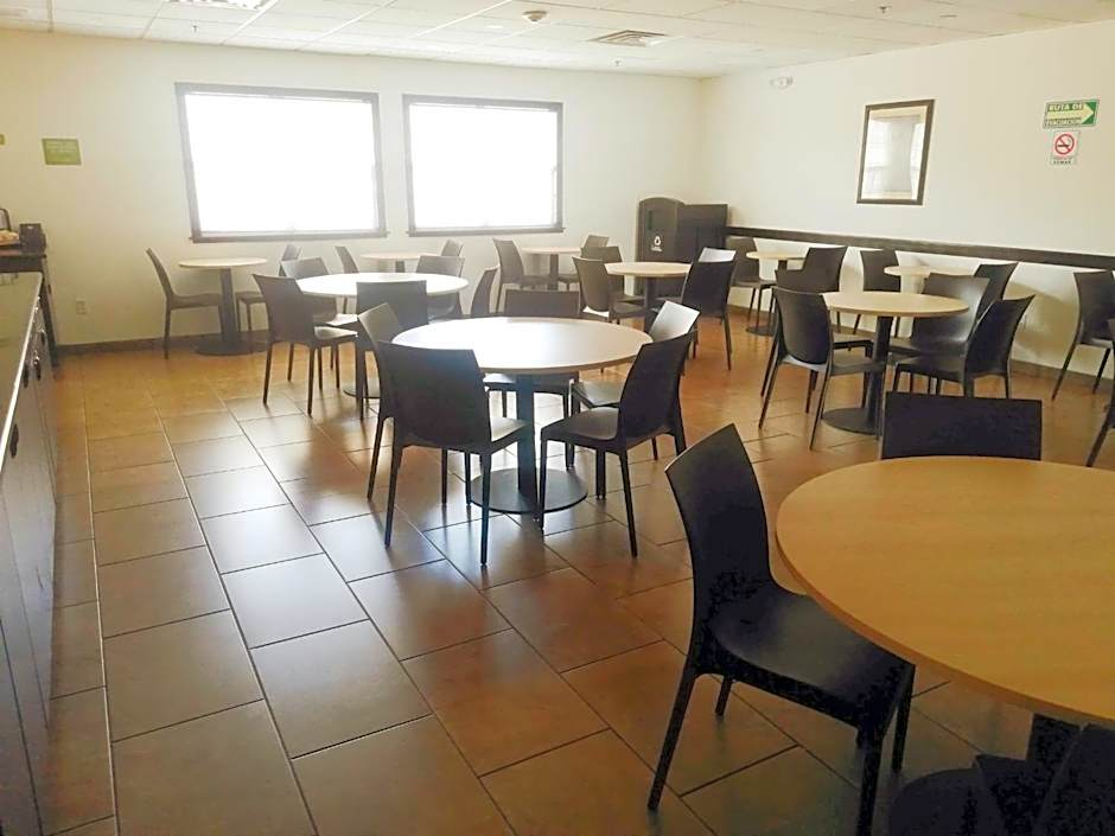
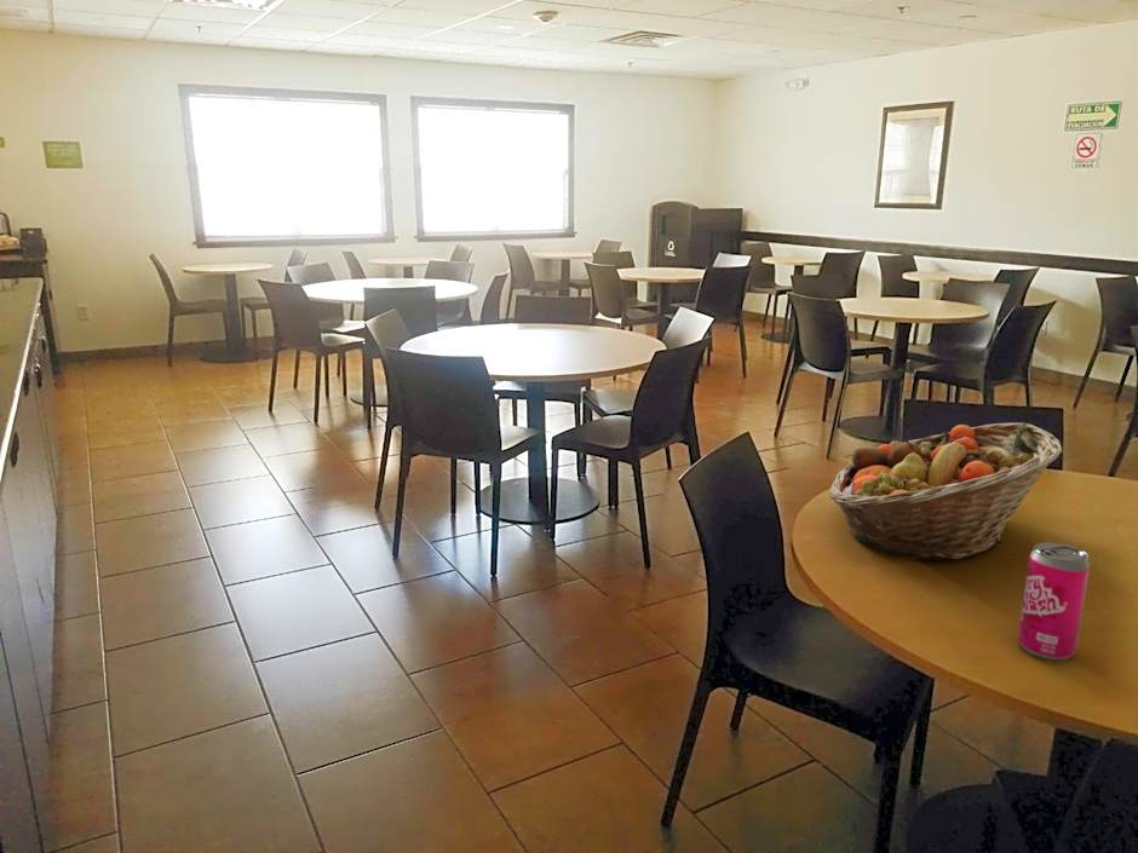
+ beverage can [1017,541,1091,661]
+ fruit basket [828,422,1064,561]
